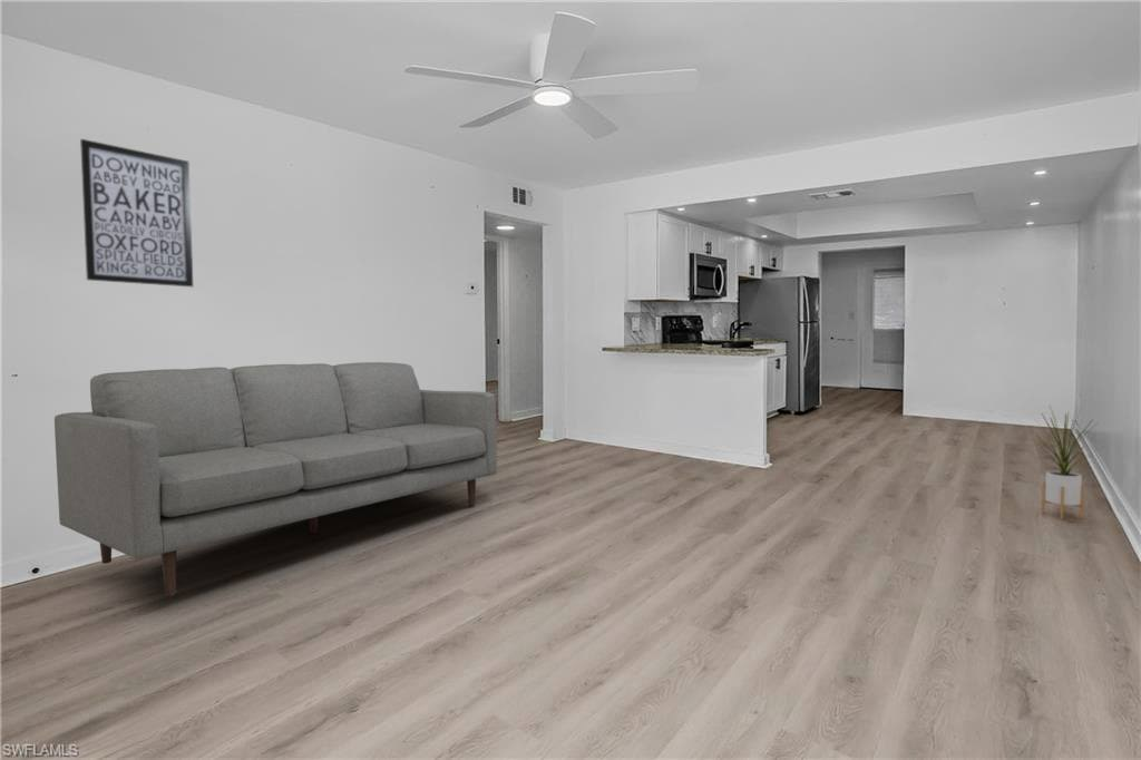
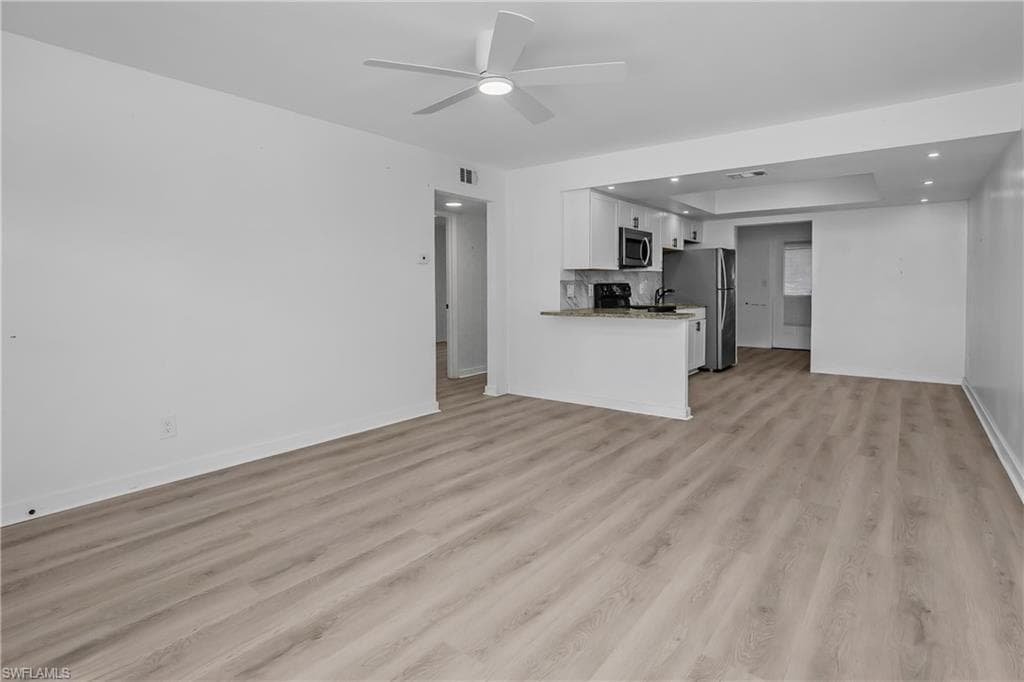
- house plant [1028,405,1103,520]
- wall art [79,138,194,288]
- sofa [53,361,498,597]
